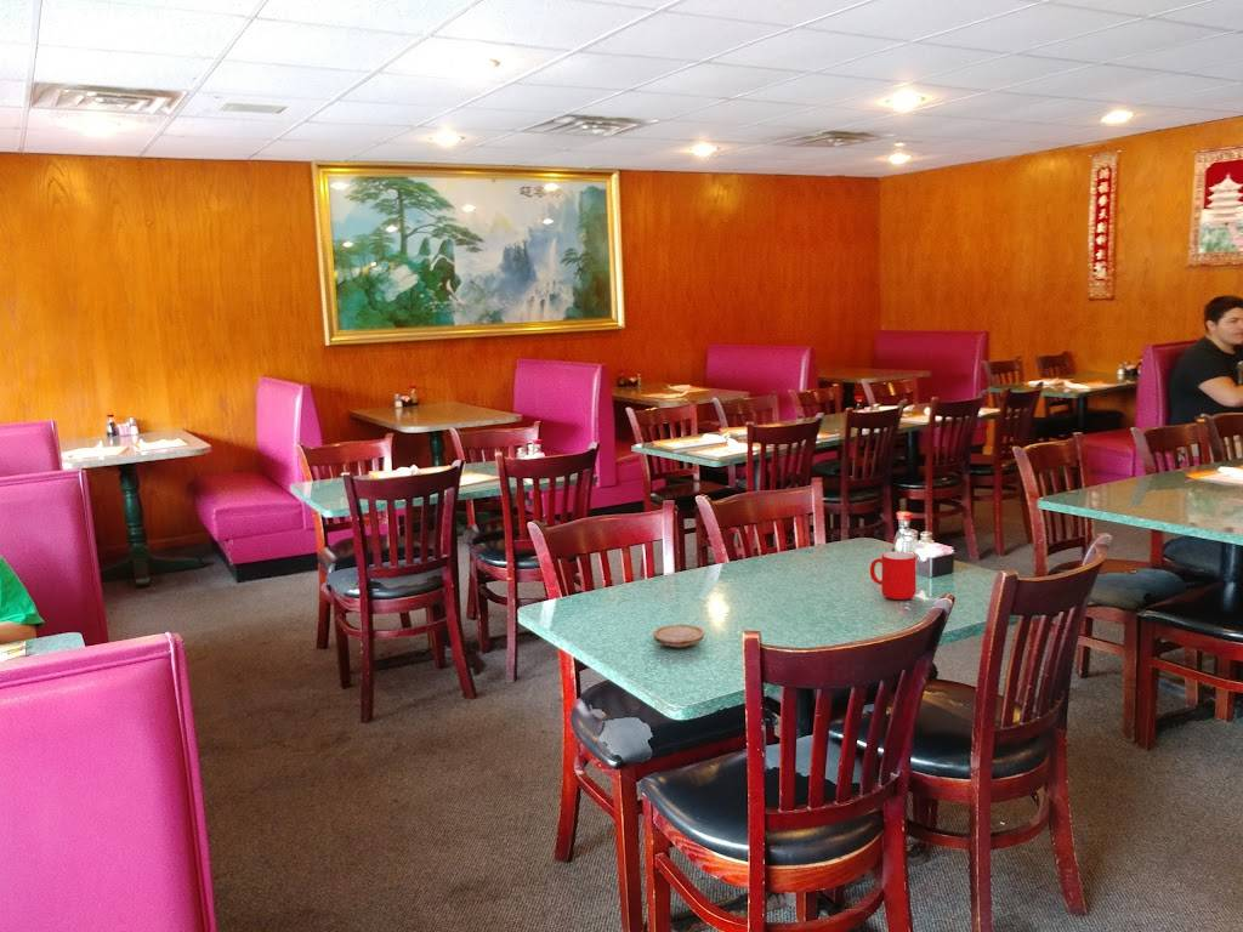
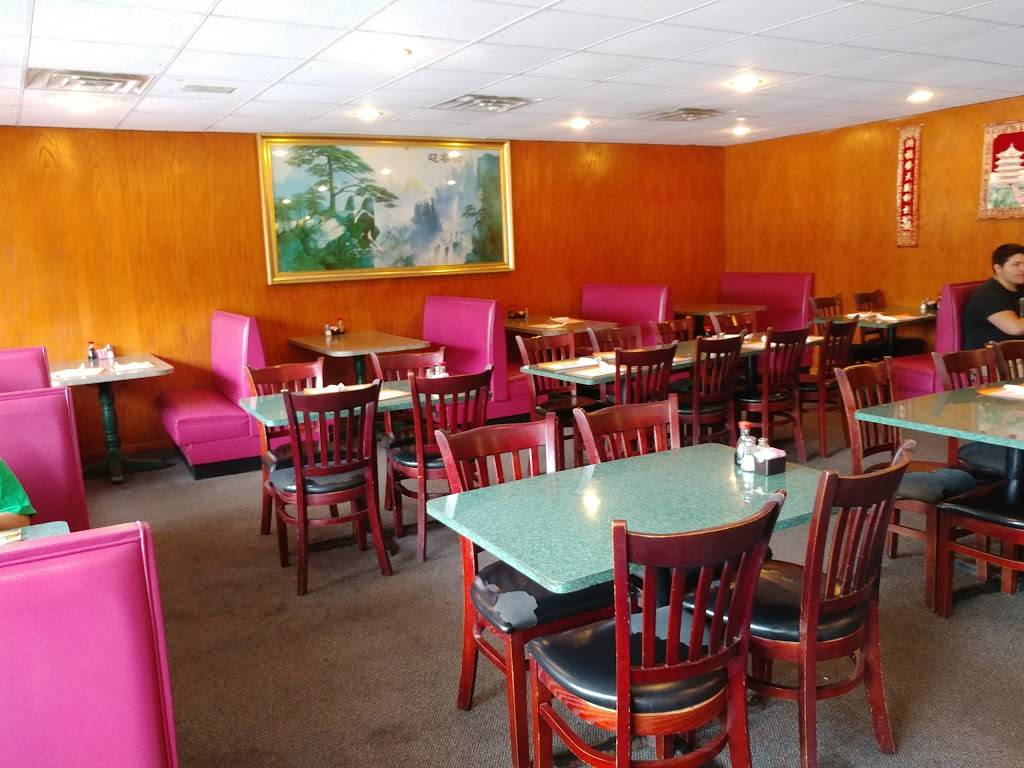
- cup [869,550,918,601]
- wood slice [652,624,706,649]
